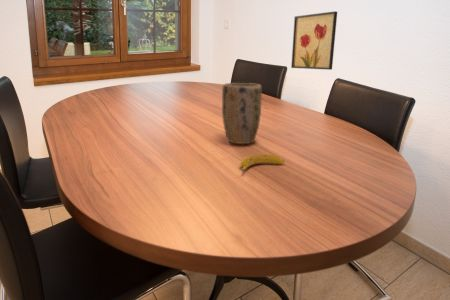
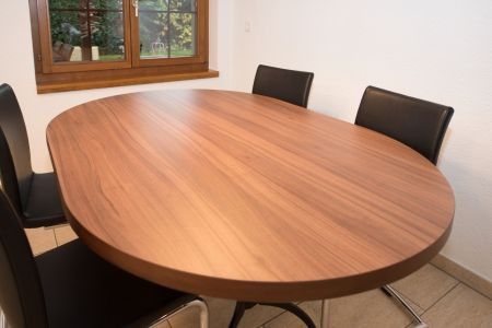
- banana [238,153,285,172]
- plant pot [221,82,263,145]
- wall art [290,10,338,71]
